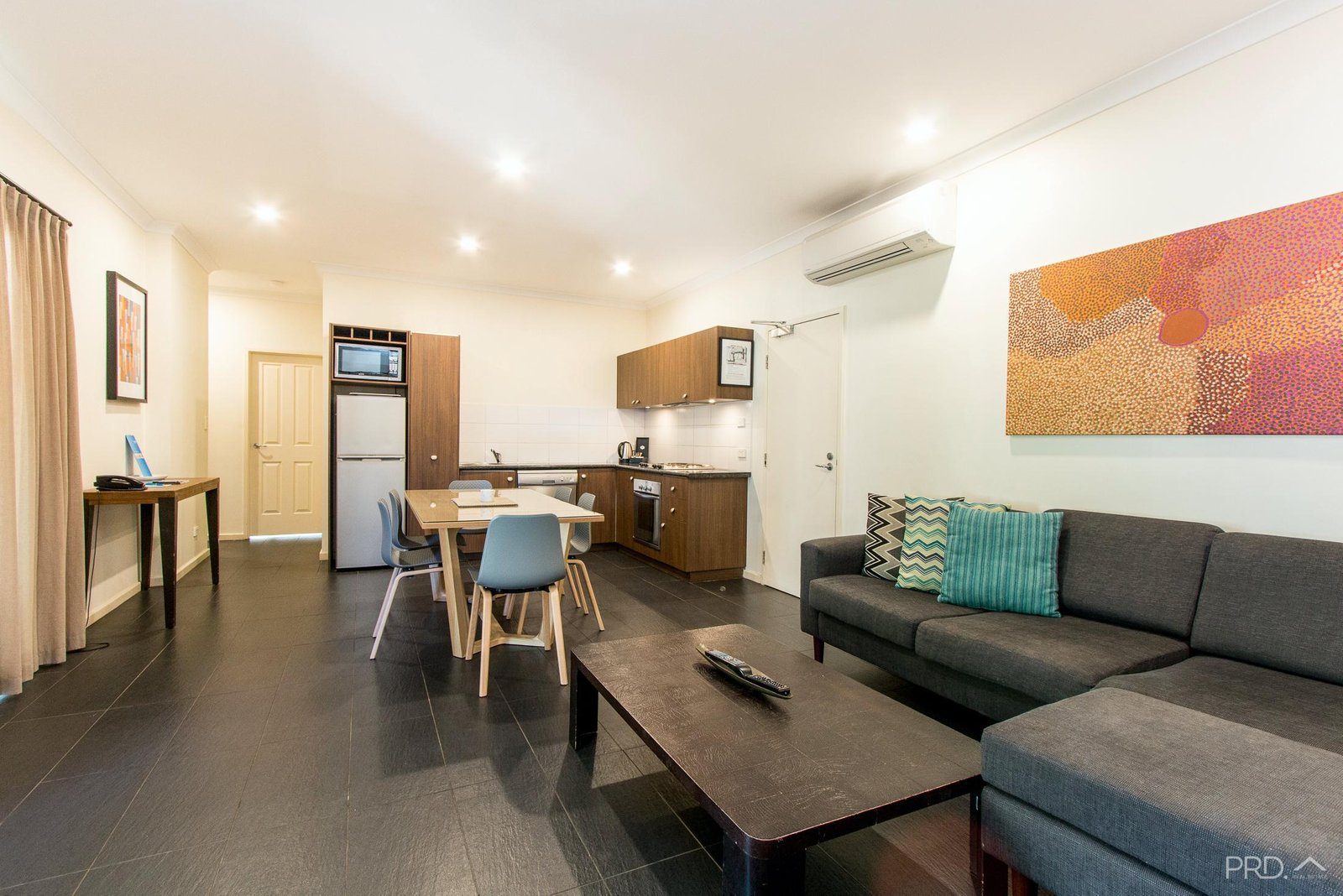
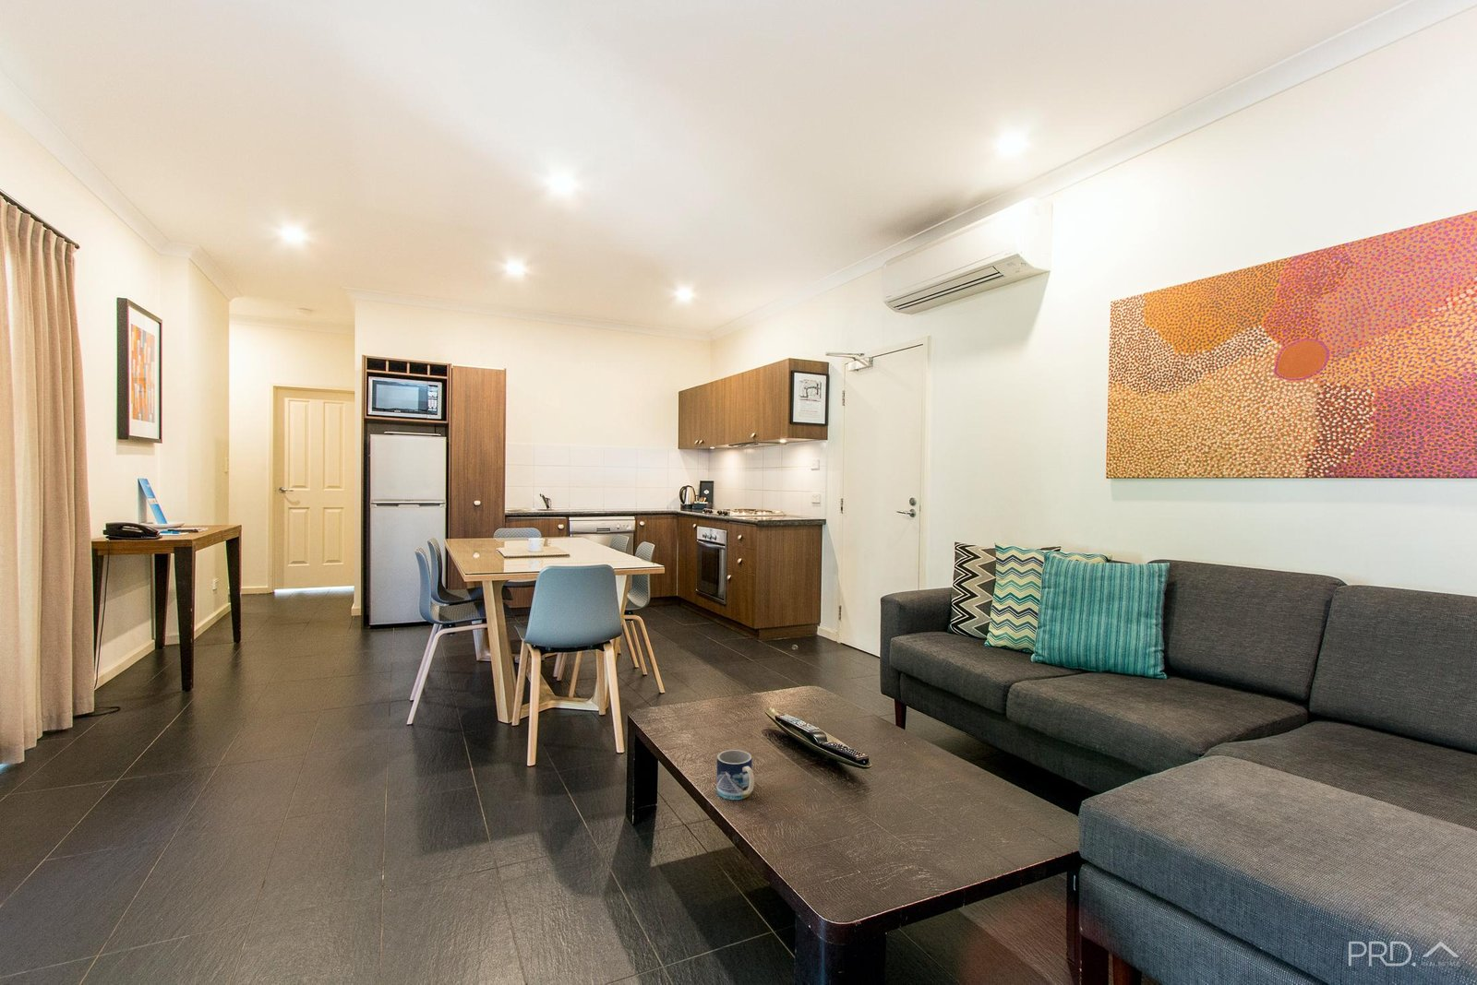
+ mug [716,749,756,800]
